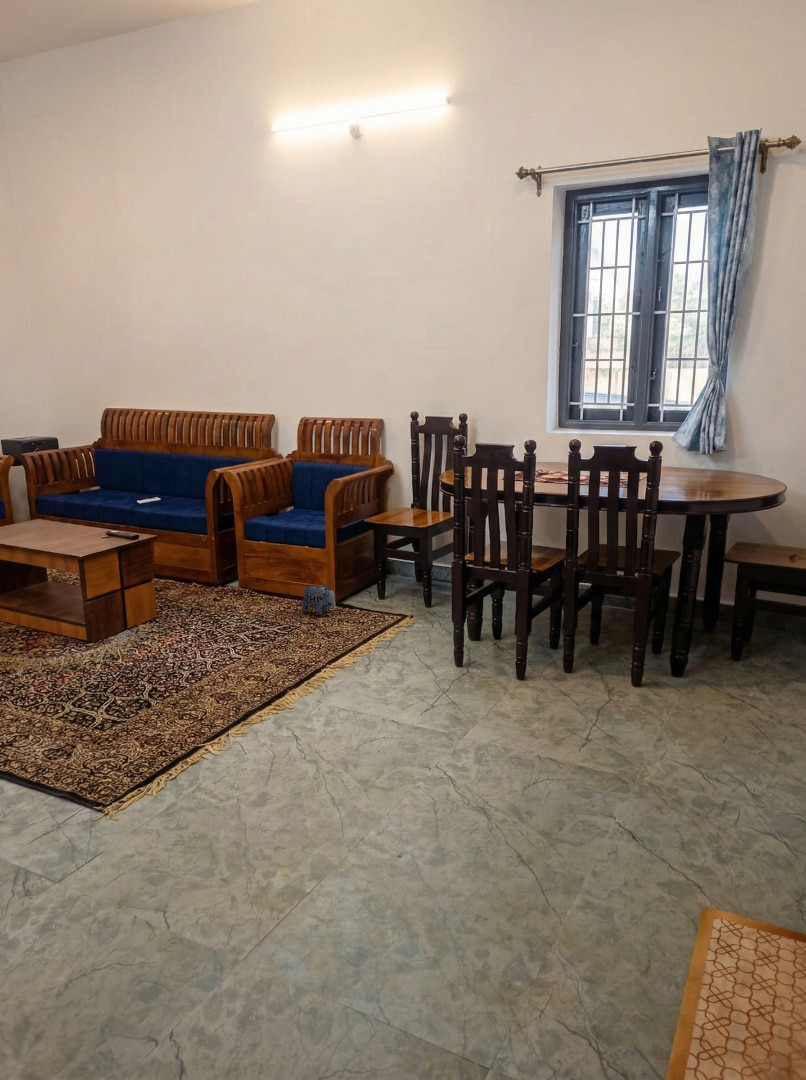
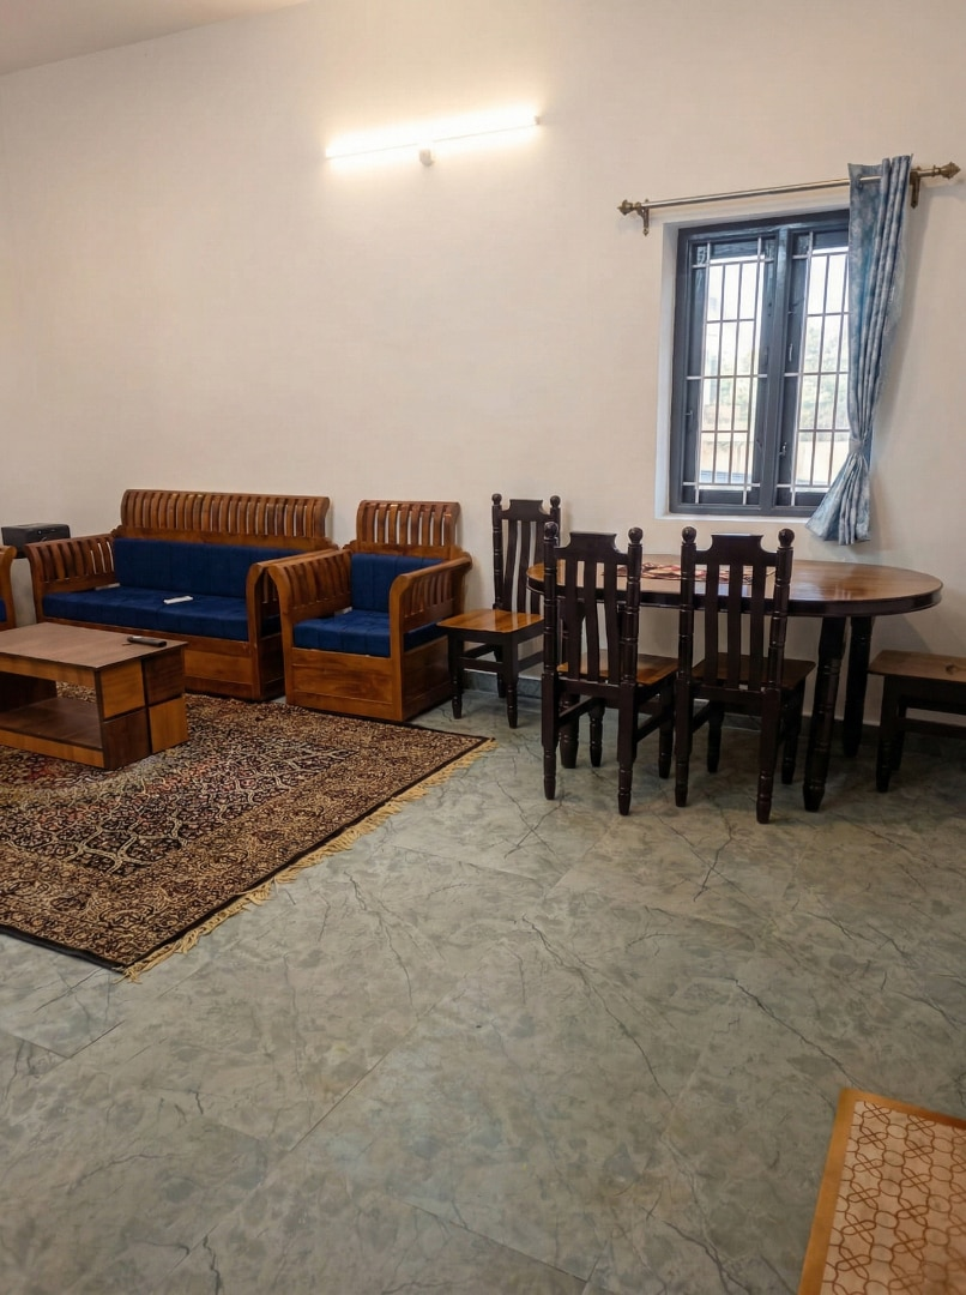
- plush toy [301,583,336,616]
